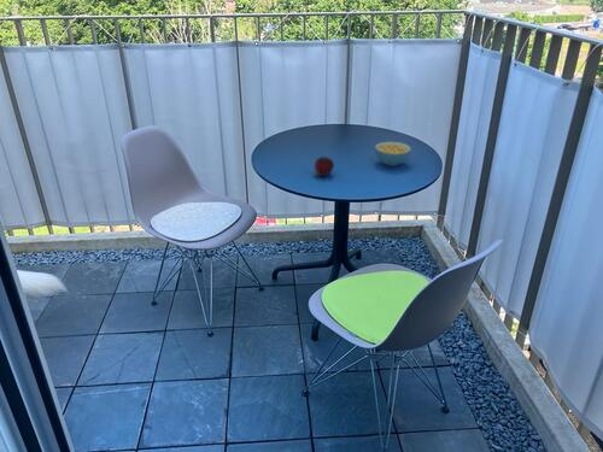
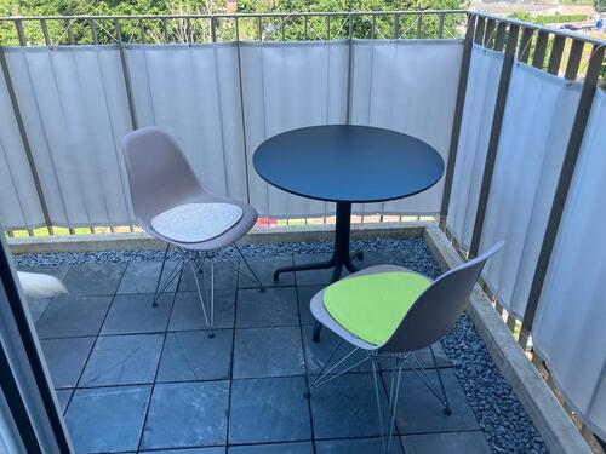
- fruit [314,155,335,177]
- cereal bowl [374,141,412,168]
